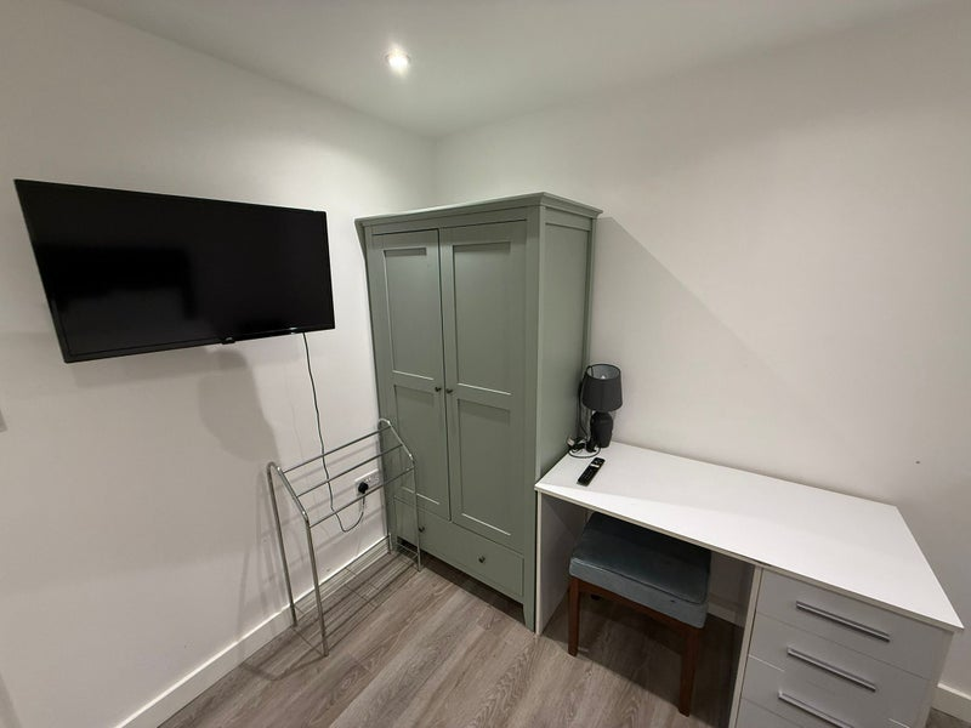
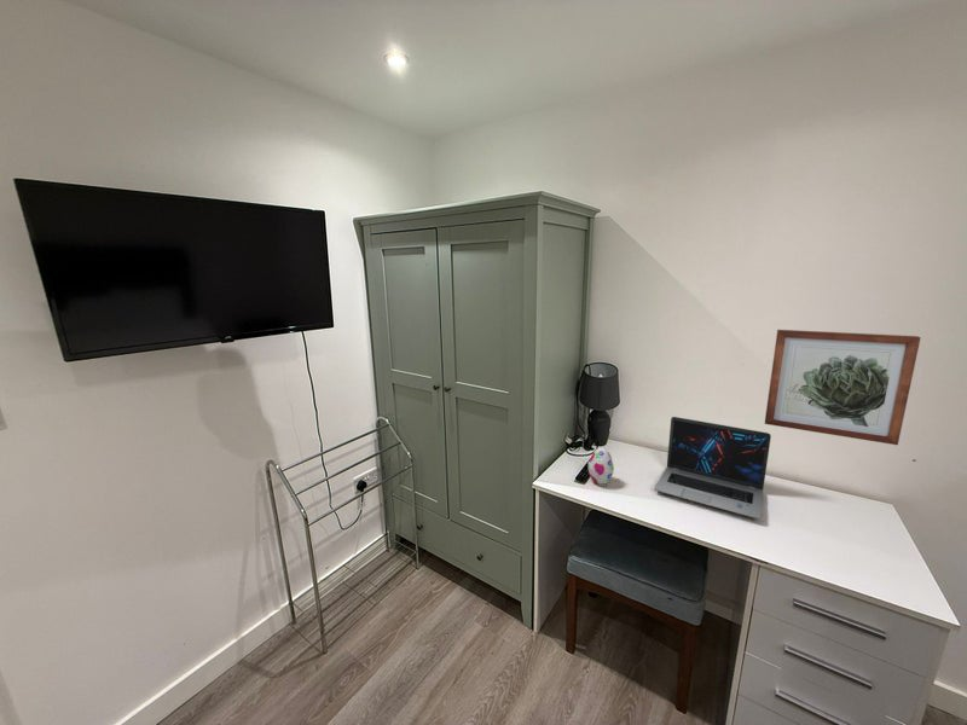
+ wall art [764,329,922,446]
+ decorative egg [587,447,615,486]
+ laptop [653,416,772,521]
